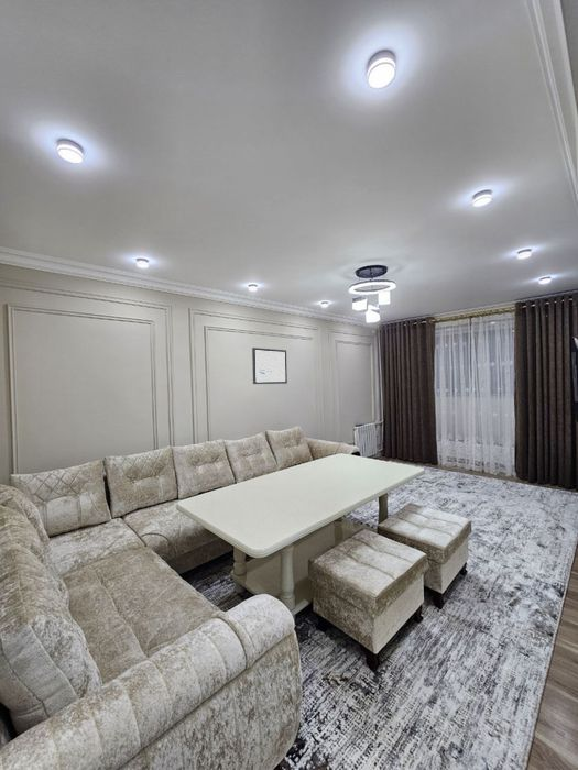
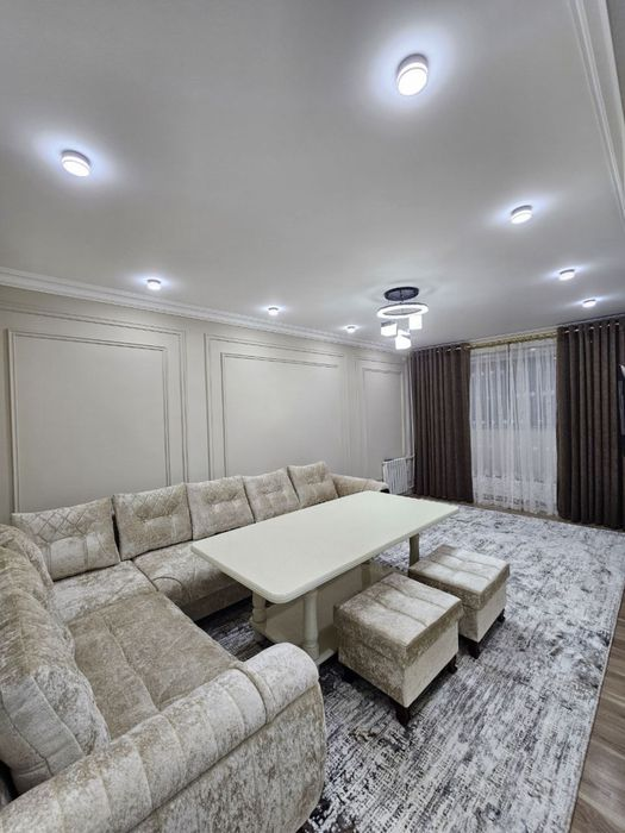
- wall art [251,346,288,385]
